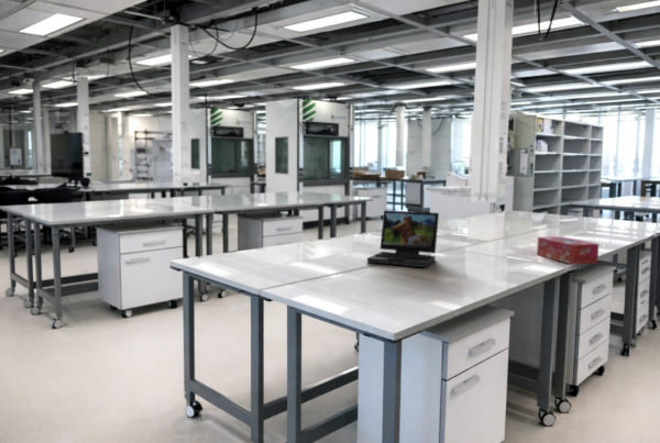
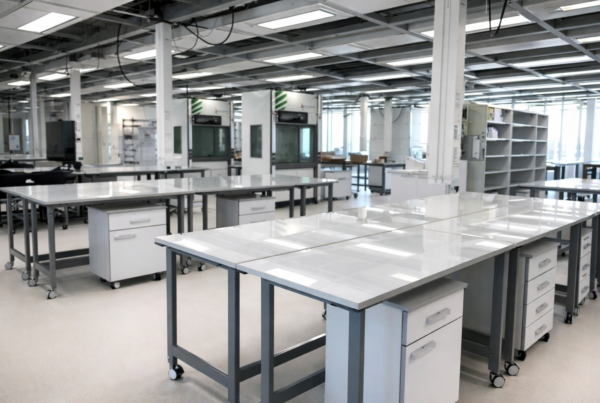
- tissue box [536,235,600,265]
- laptop [366,209,440,268]
